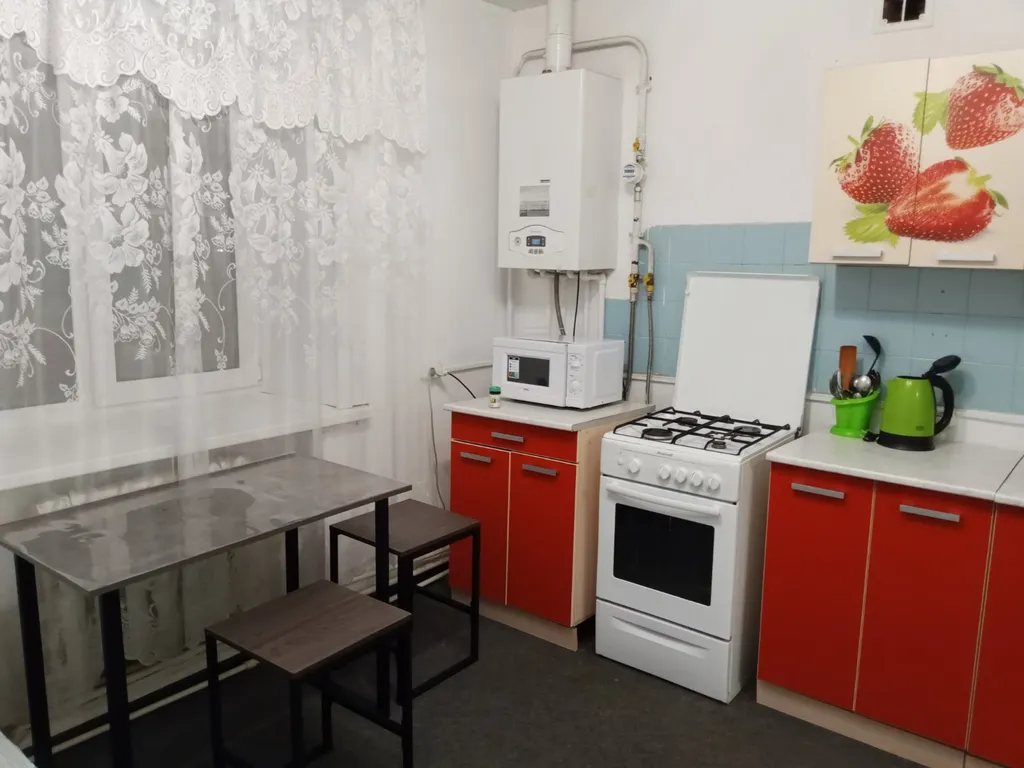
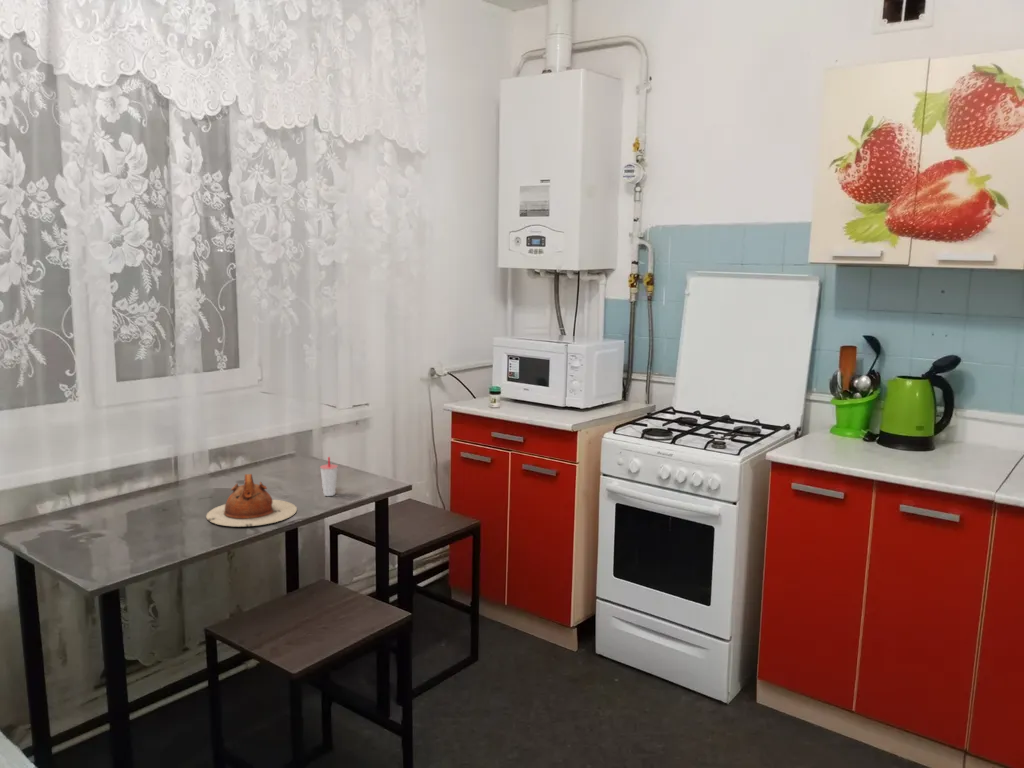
+ cup [319,456,339,497]
+ teapot [205,473,298,528]
